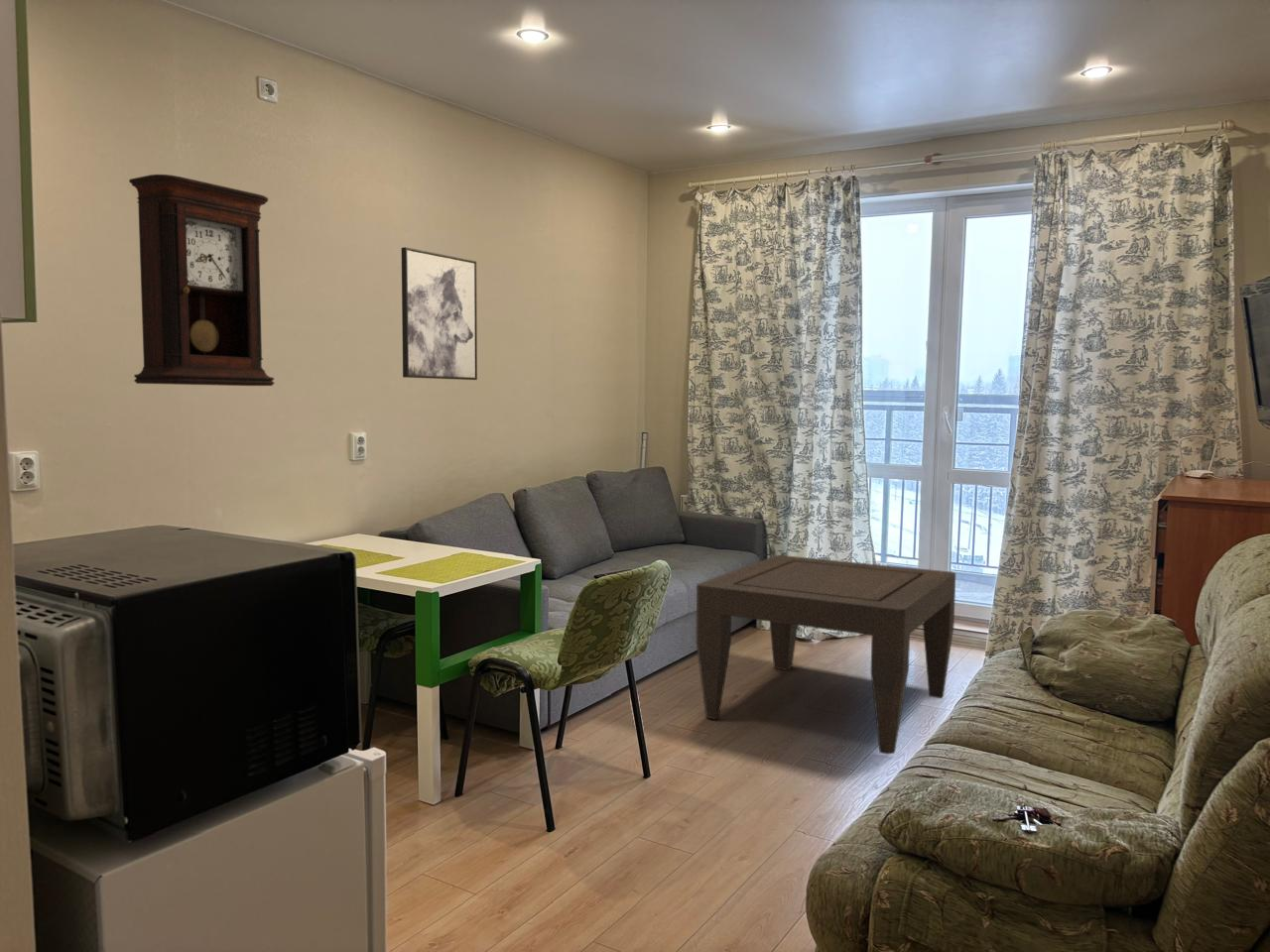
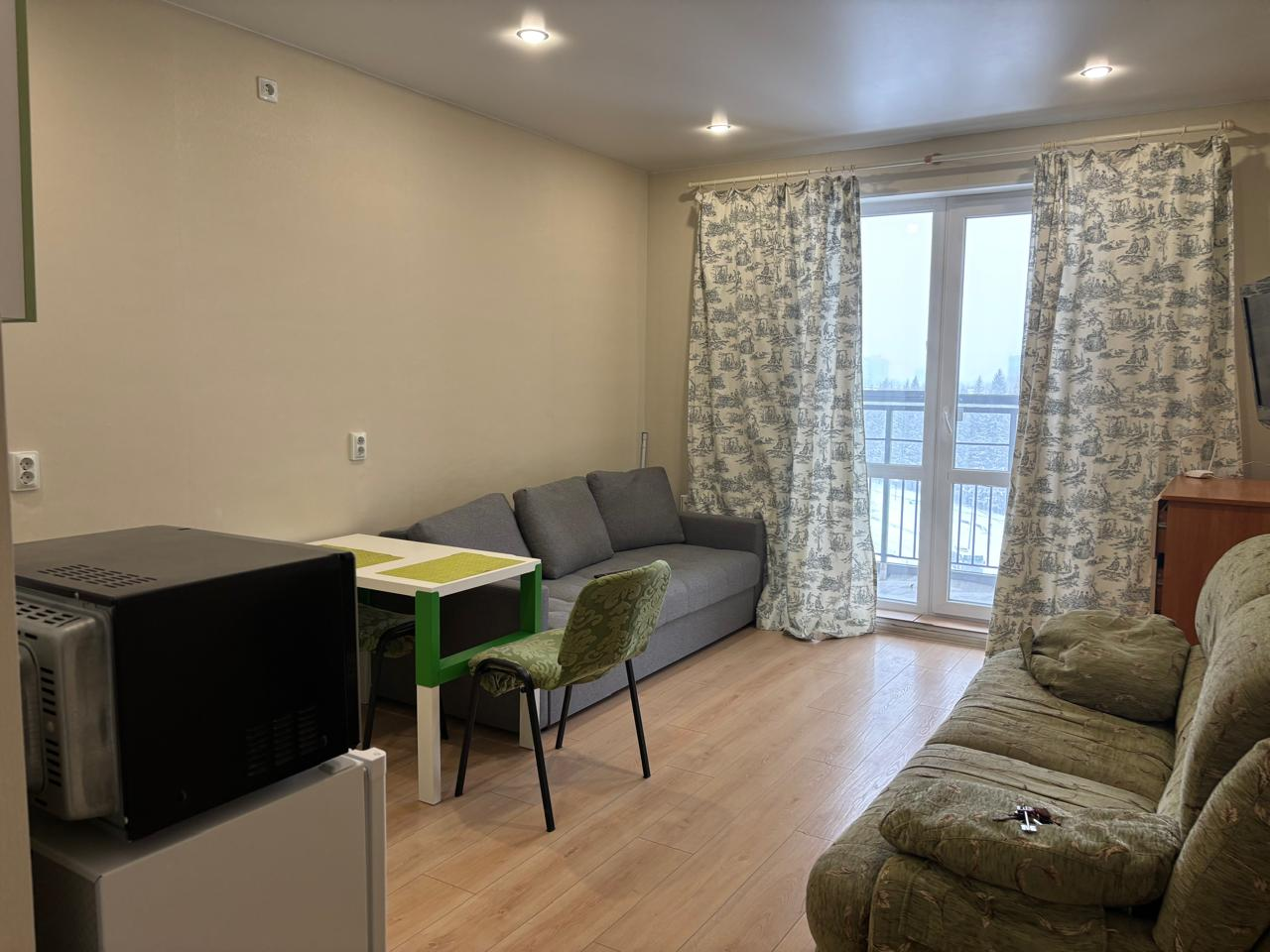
- coffee table [696,554,956,756]
- wall art [401,246,478,381]
- pendulum clock [128,174,276,387]
